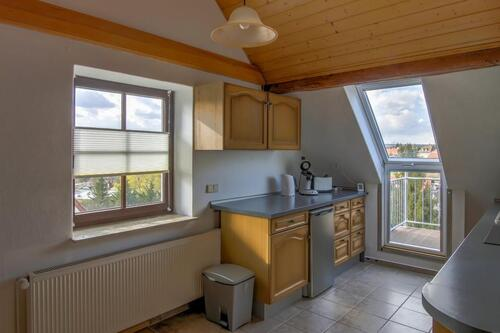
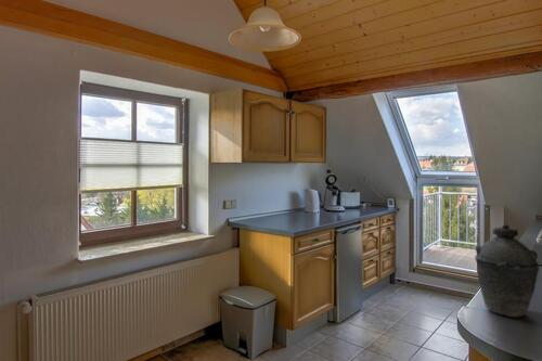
+ kettle [474,223,540,319]
